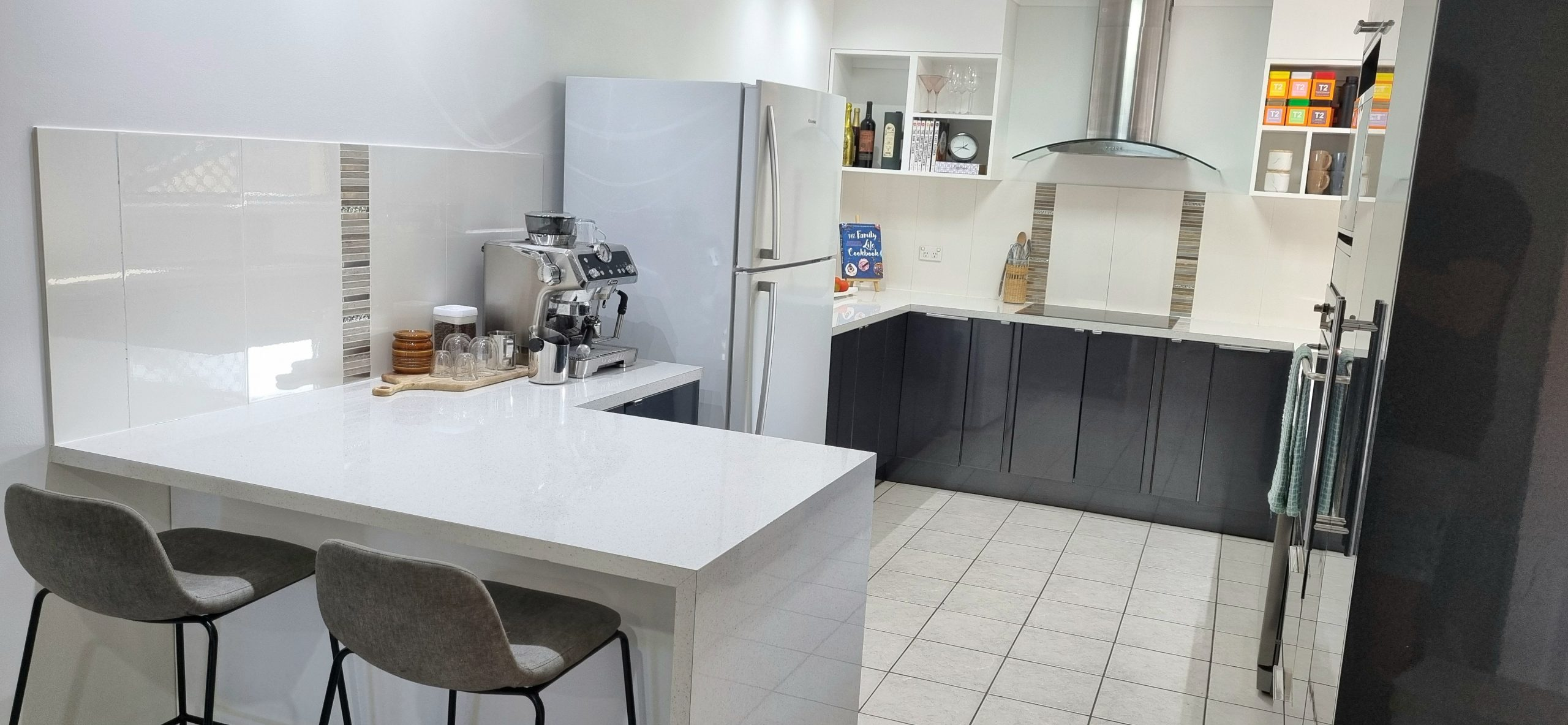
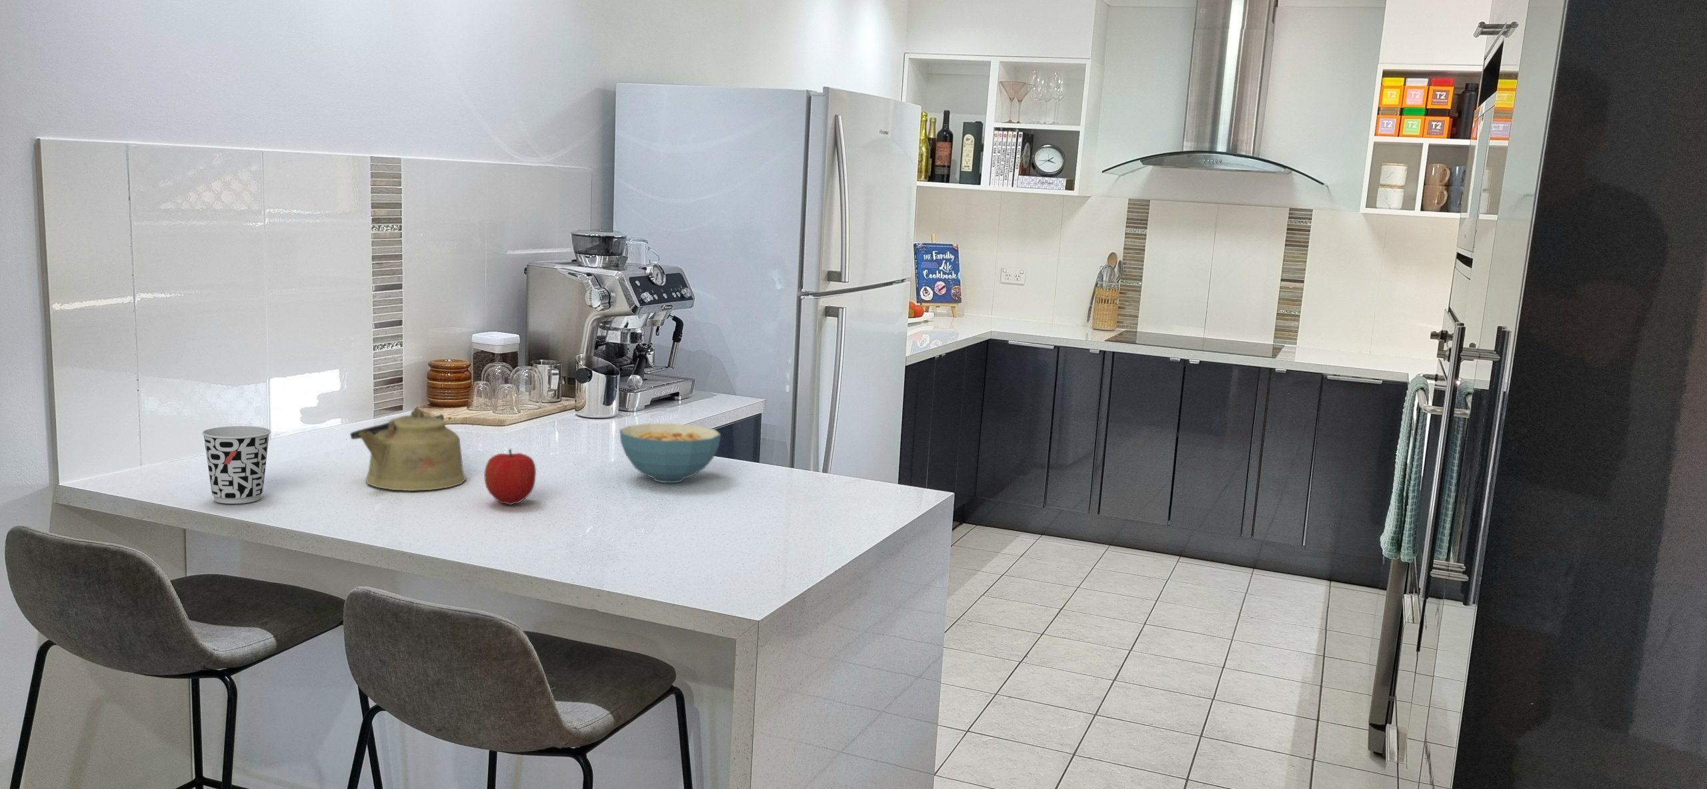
+ fruit [483,448,537,506]
+ kettle [349,407,467,492]
+ cup [201,426,271,504]
+ cereal bowl [618,423,722,483]
